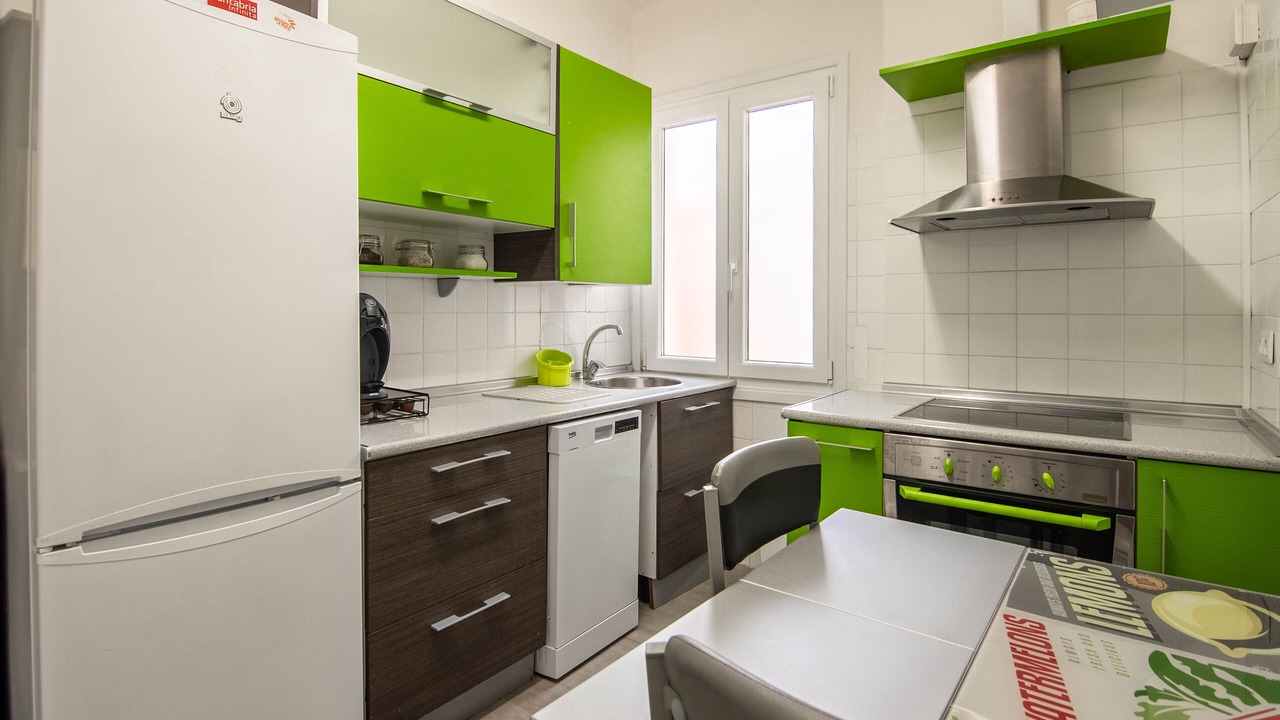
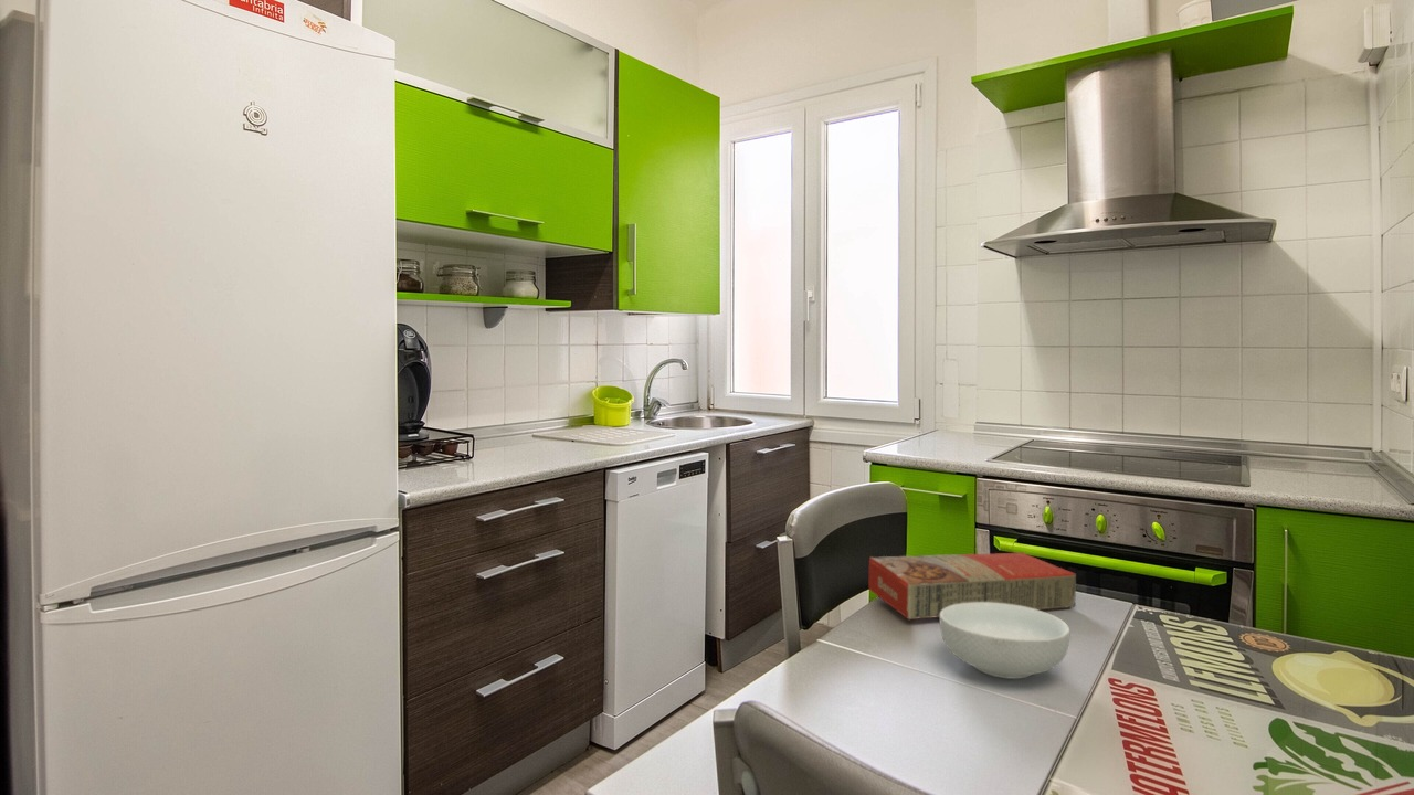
+ cereal bowl [939,602,1072,680]
+ macaroni box [867,551,1077,621]
